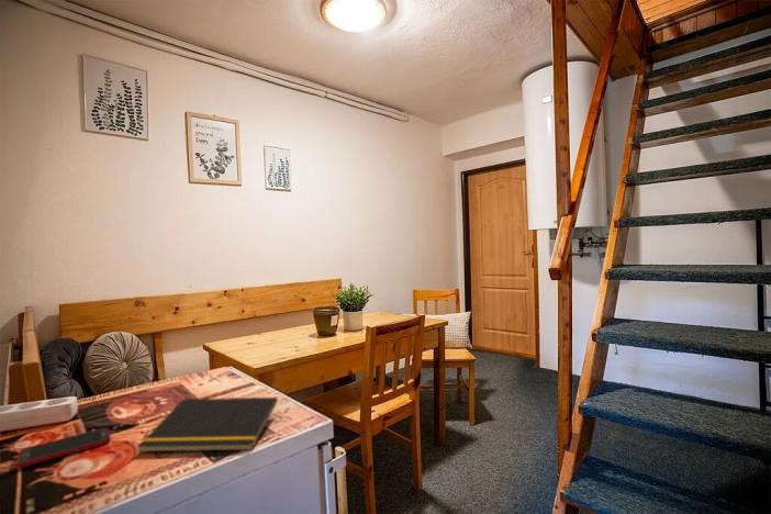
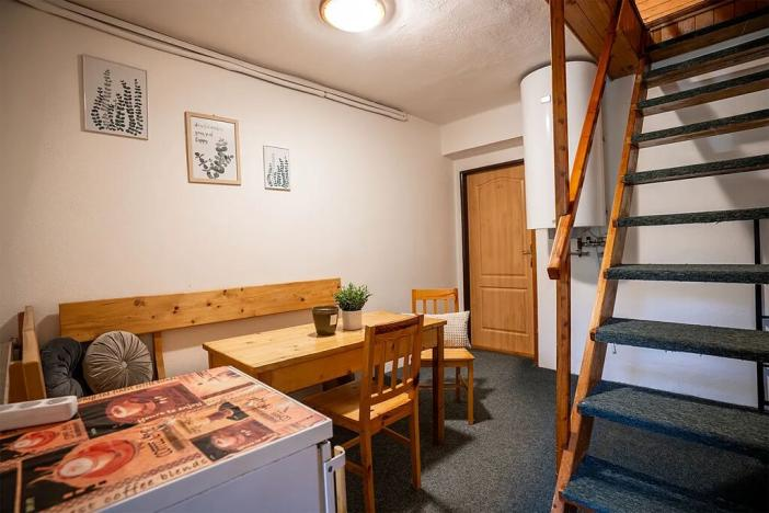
- cell phone [15,426,112,469]
- notepad [137,396,279,454]
